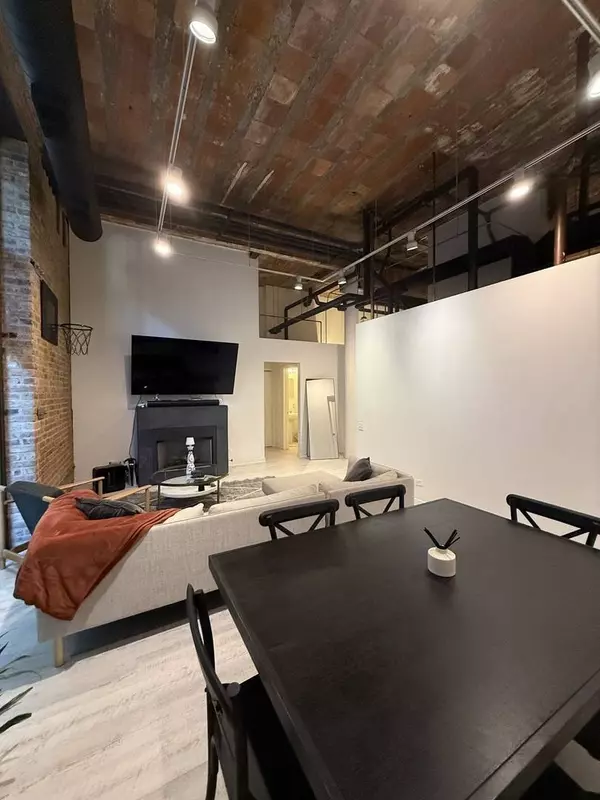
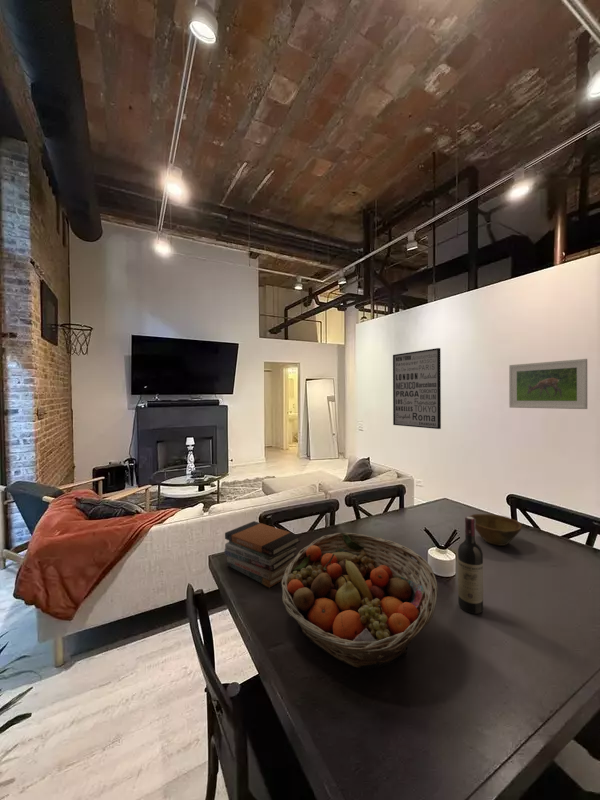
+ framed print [508,358,588,410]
+ fruit basket [280,532,439,670]
+ bowl [468,513,523,547]
+ wall art [392,347,442,430]
+ wine bottle [457,516,484,615]
+ book stack [224,520,302,589]
